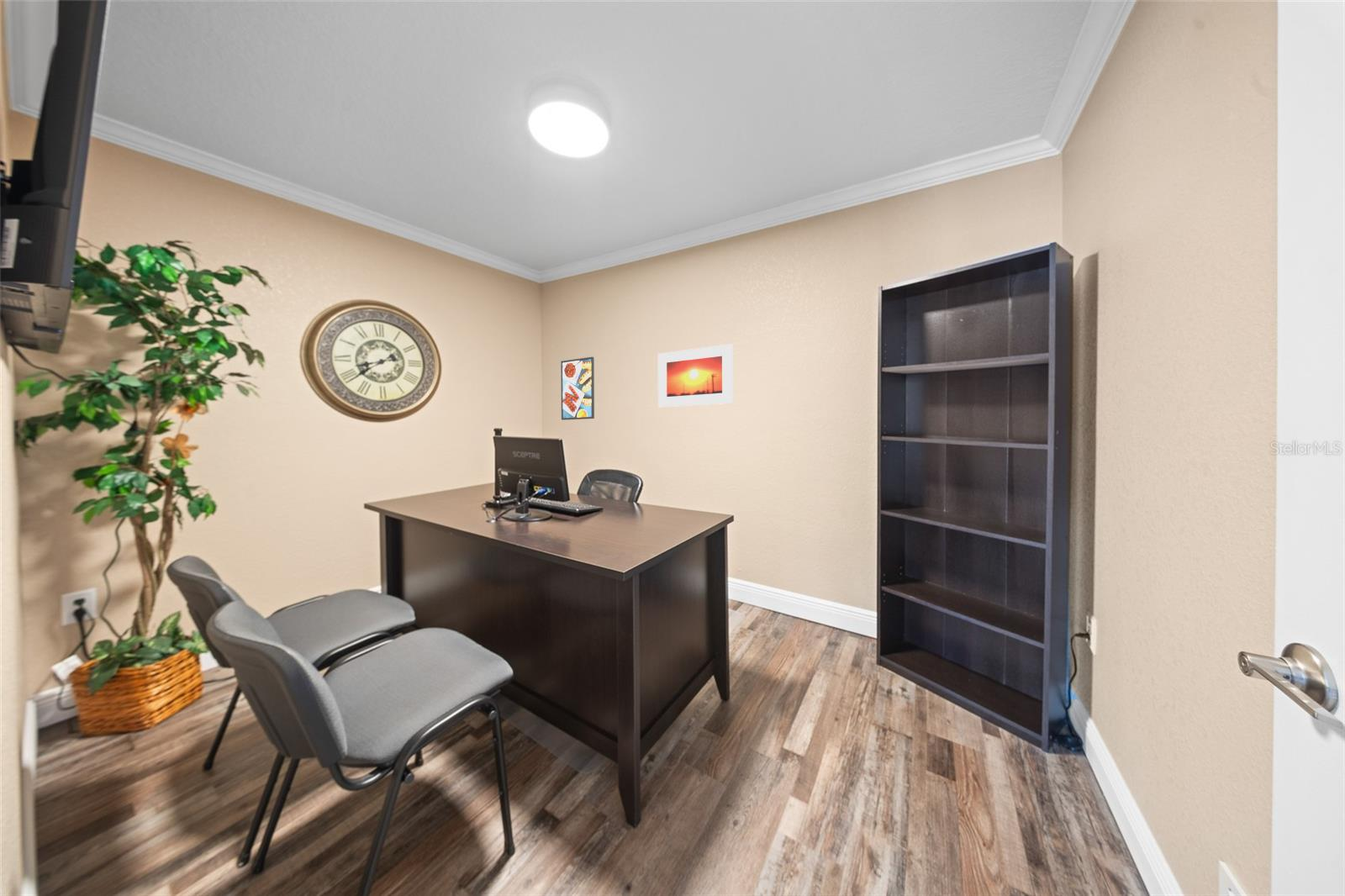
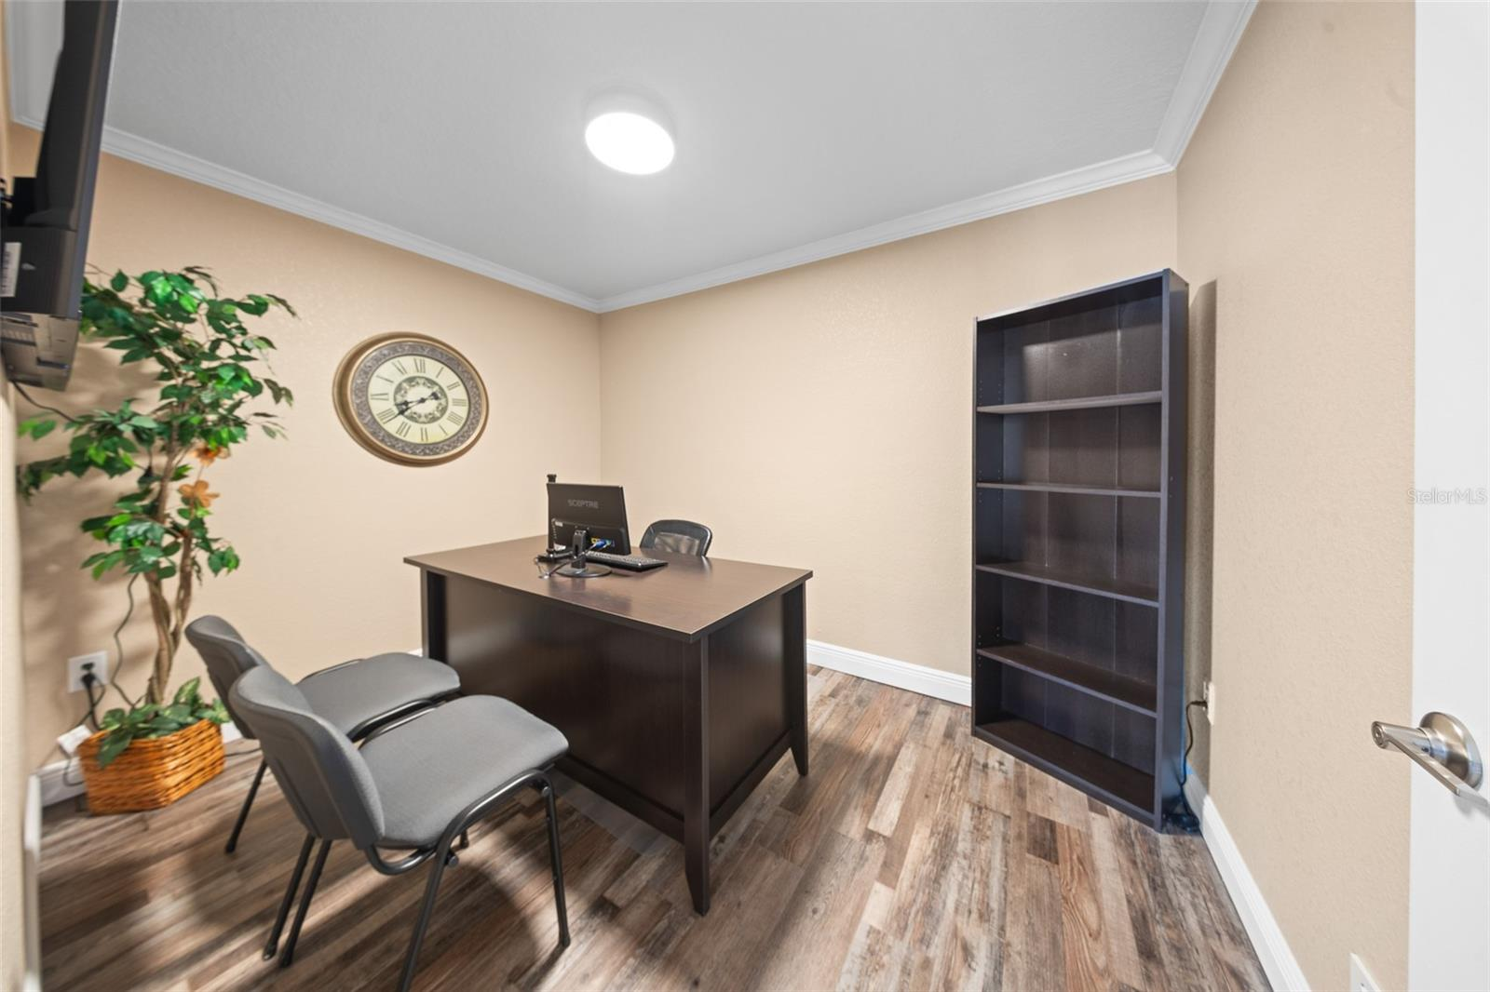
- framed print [560,356,595,421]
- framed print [657,343,734,408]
